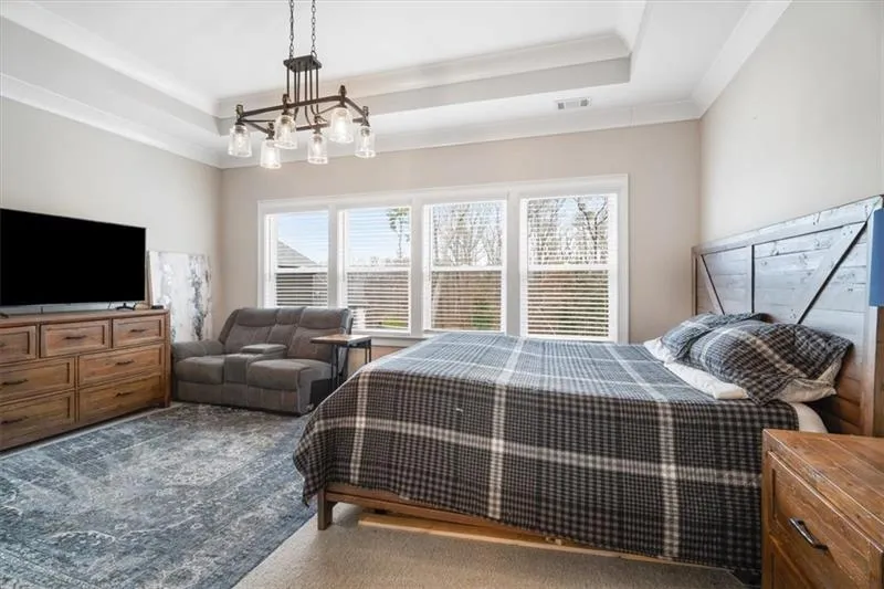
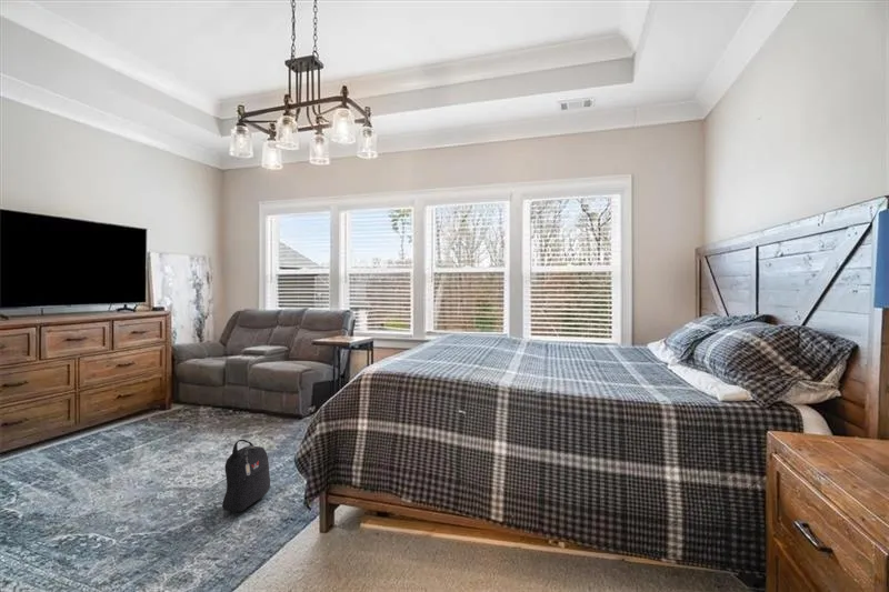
+ backpack [221,439,271,513]
